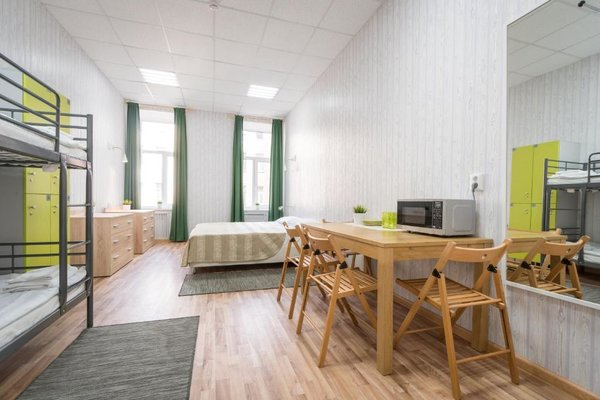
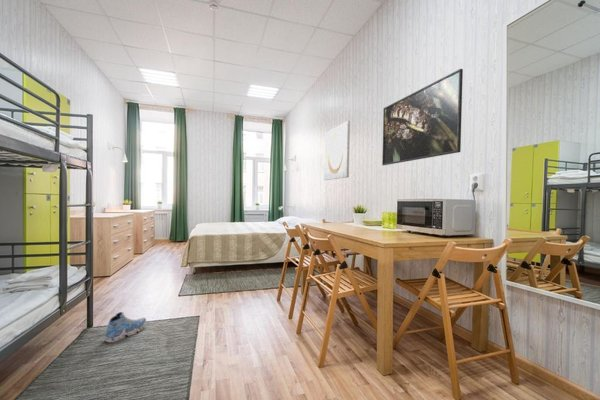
+ wall art [323,120,351,181]
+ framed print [381,68,464,166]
+ shoe [104,311,147,343]
